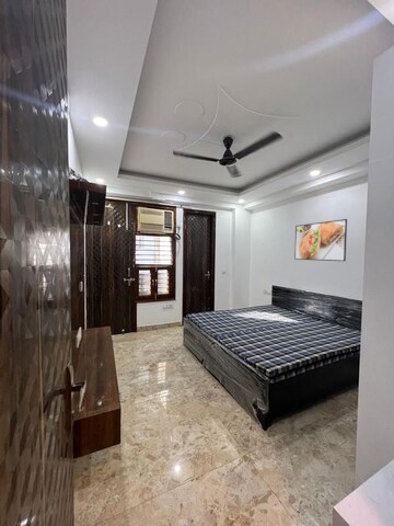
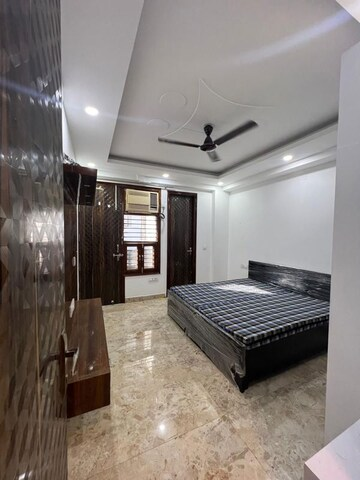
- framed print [293,218,348,262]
